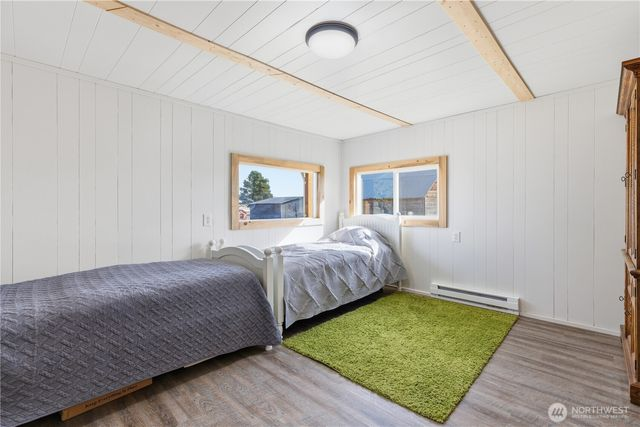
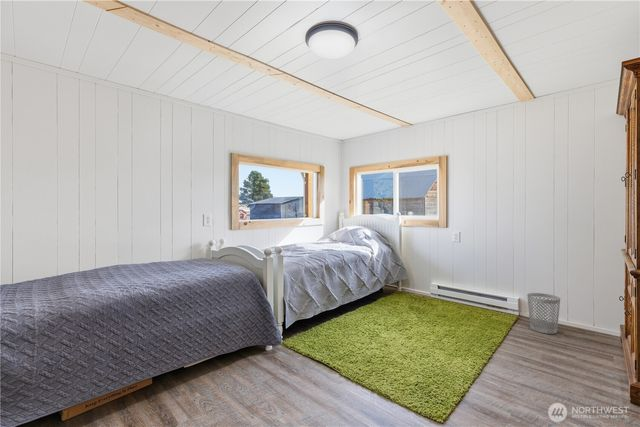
+ wastebasket [526,292,561,335]
